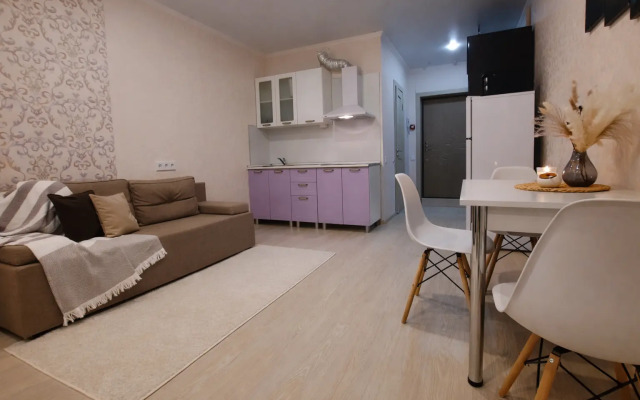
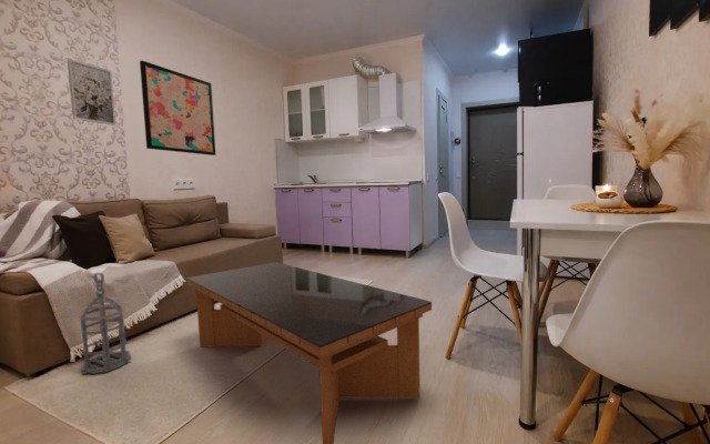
+ lantern [79,272,132,375]
+ coffee table [185,261,433,444]
+ wall art [67,58,116,127]
+ wall art [139,59,216,157]
